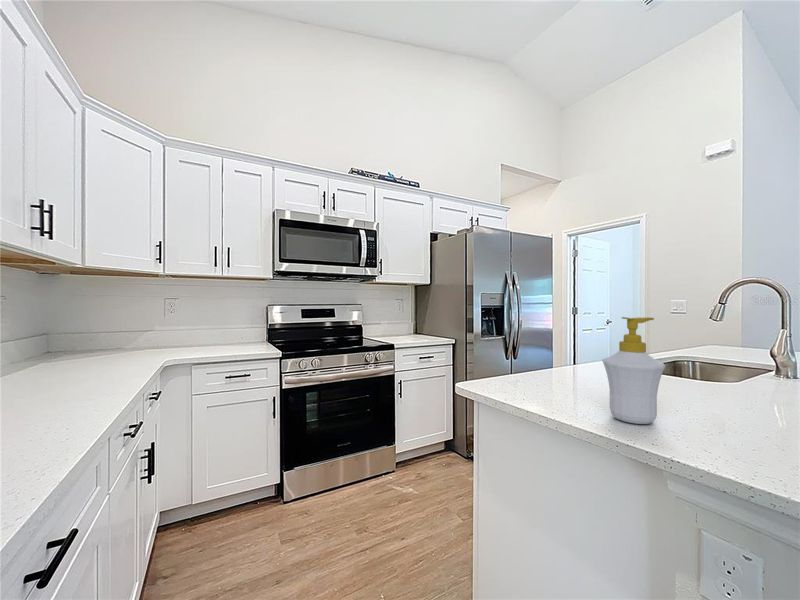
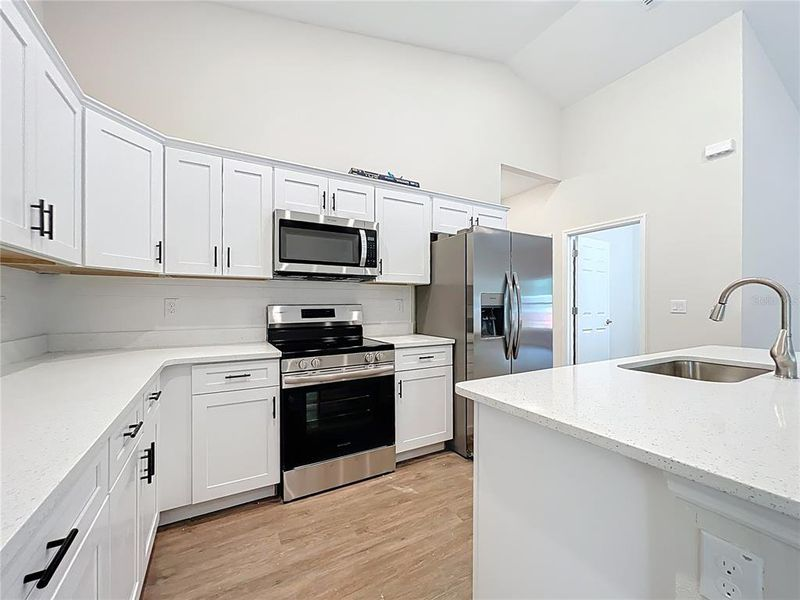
- soap bottle [601,316,666,425]
